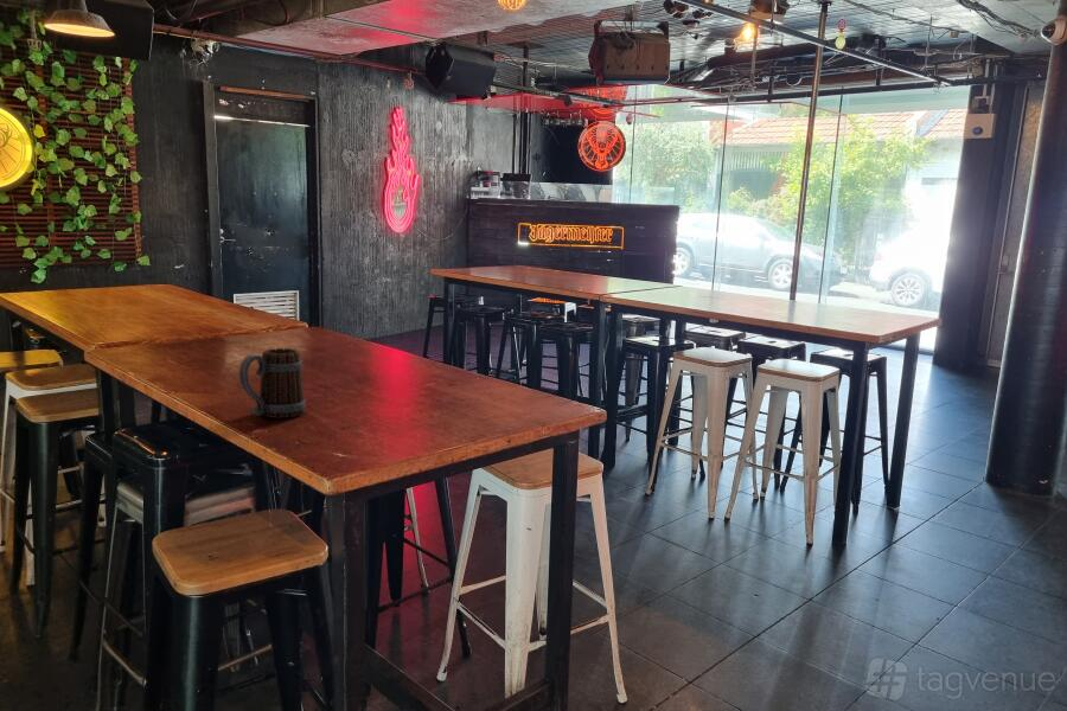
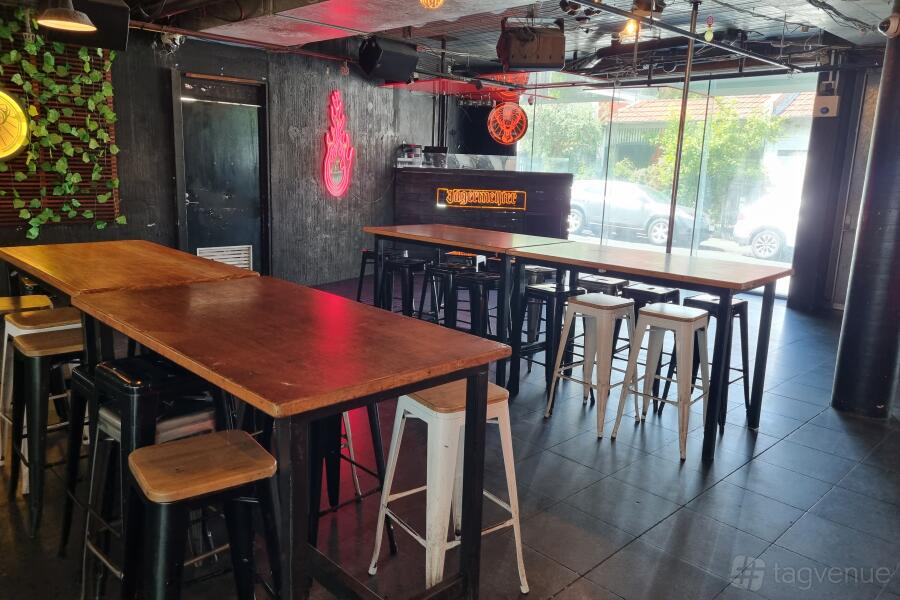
- beer mug [238,347,307,419]
